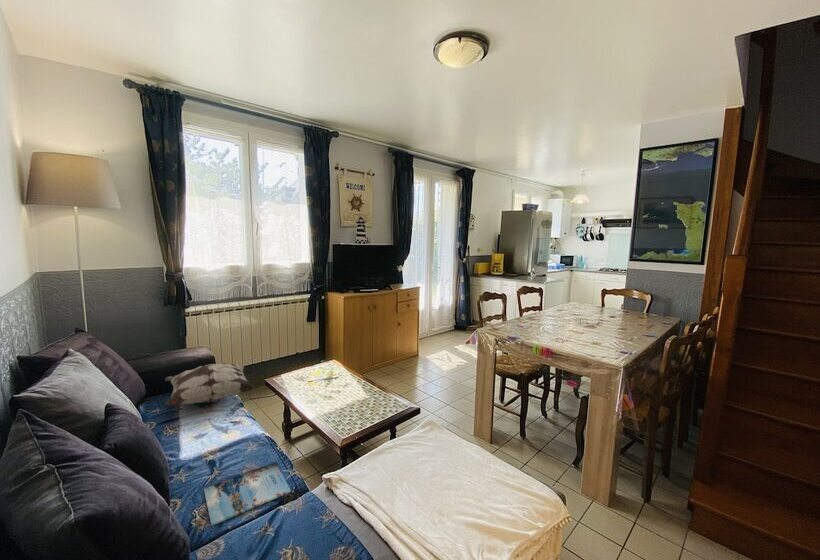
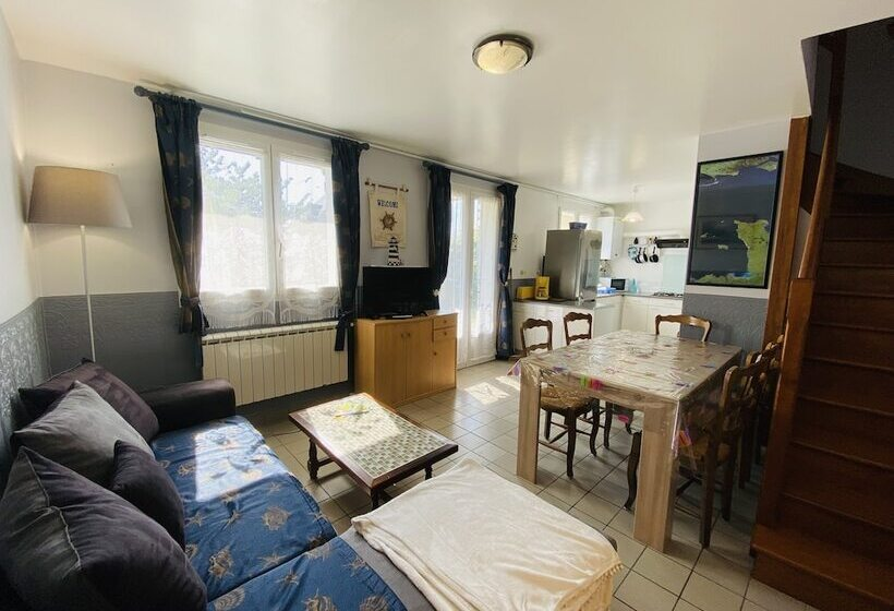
- decorative pillow [164,362,256,407]
- magazine [203,462,292,527]
